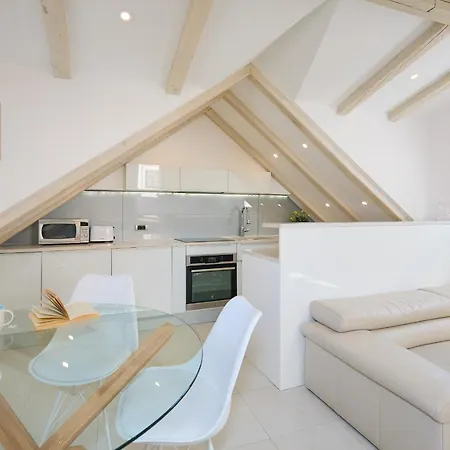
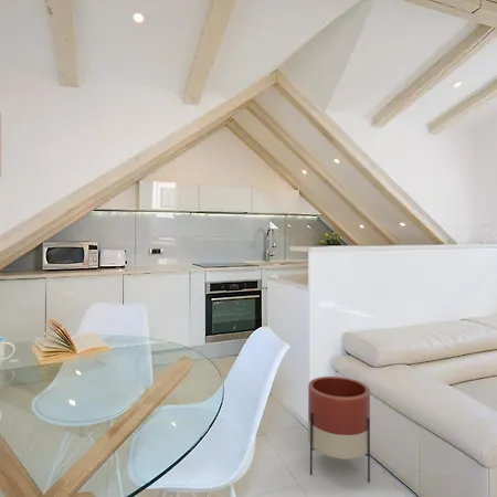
+ planter [307,376,371,483]
